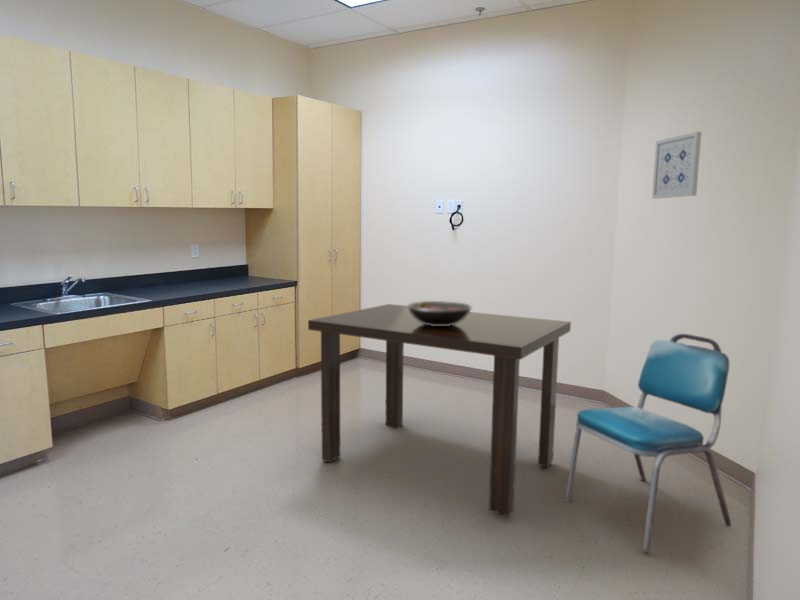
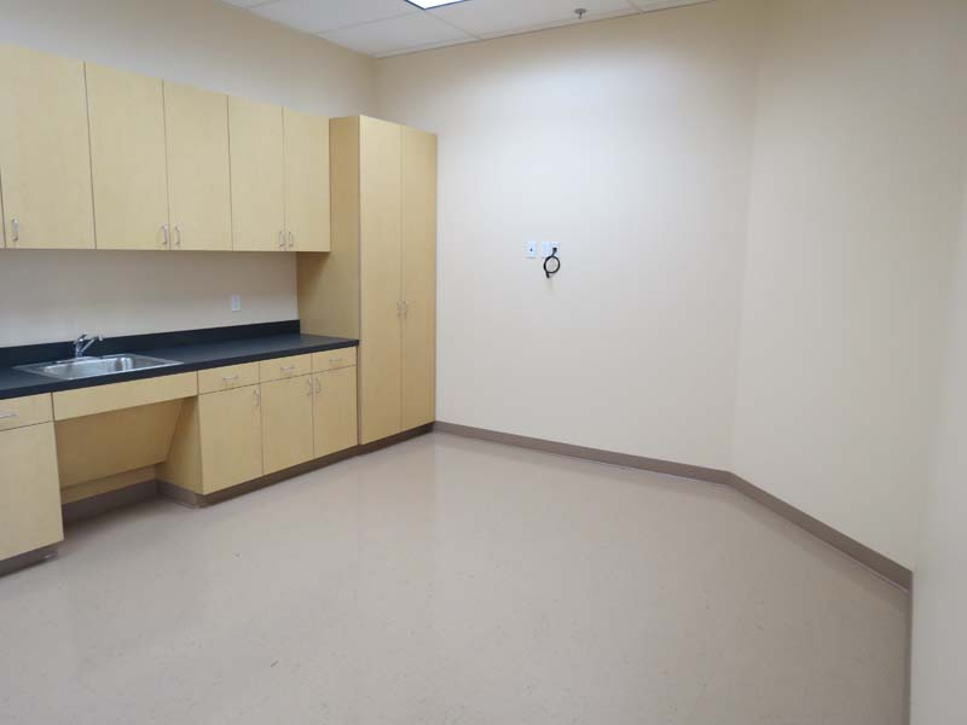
- fruit bowl [406,300,473,326]
- wall art [651,131,702,200]
- dining table [307,303,572,517]
- dining chair [564,333,732,554]
